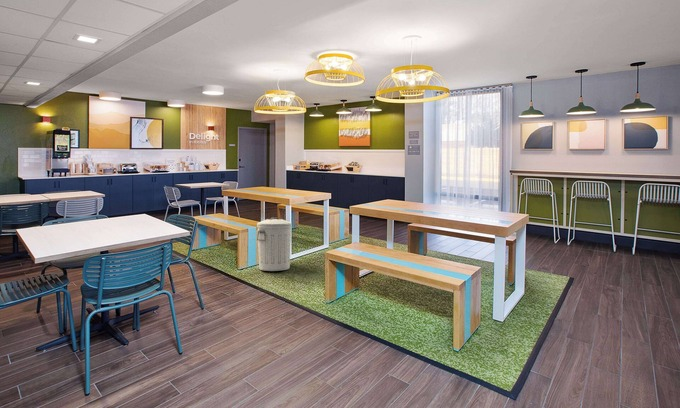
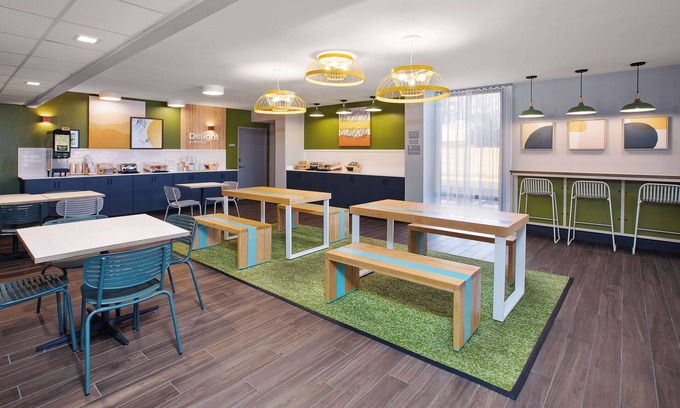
- trash can [256,216,293,272]
